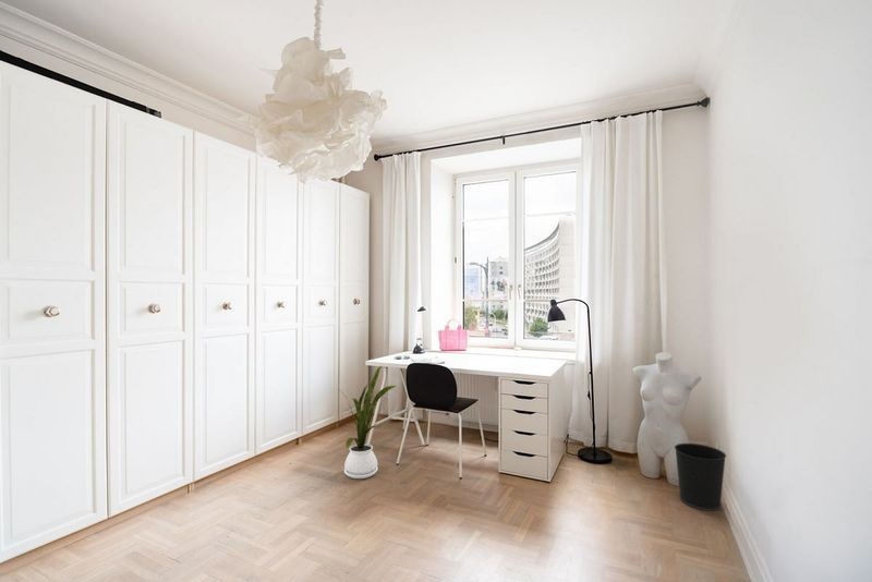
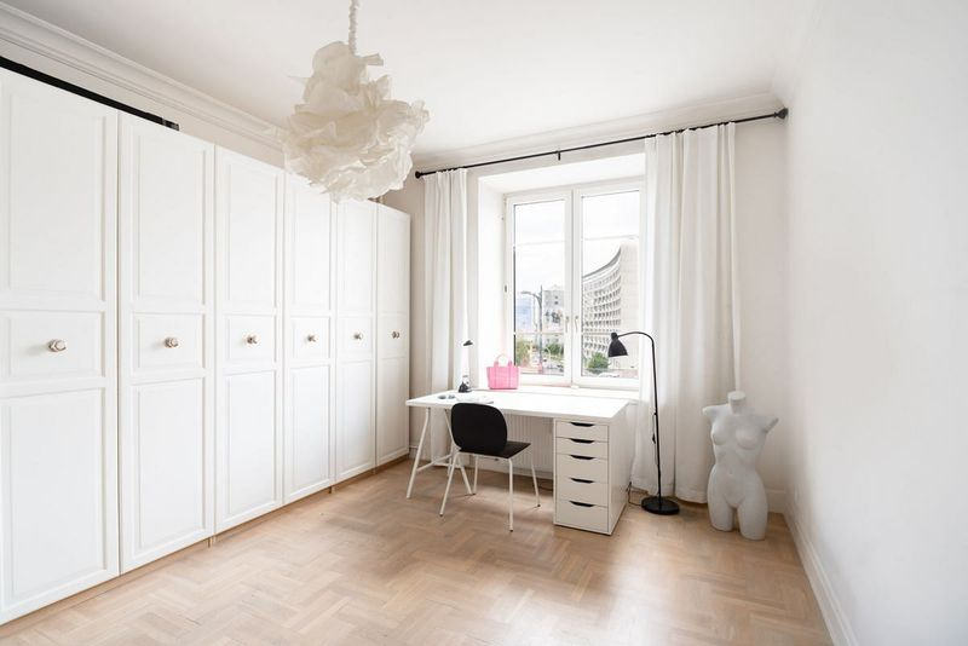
- wastebasket [674,442,727,511]
- house plant [338,365,397,480]
